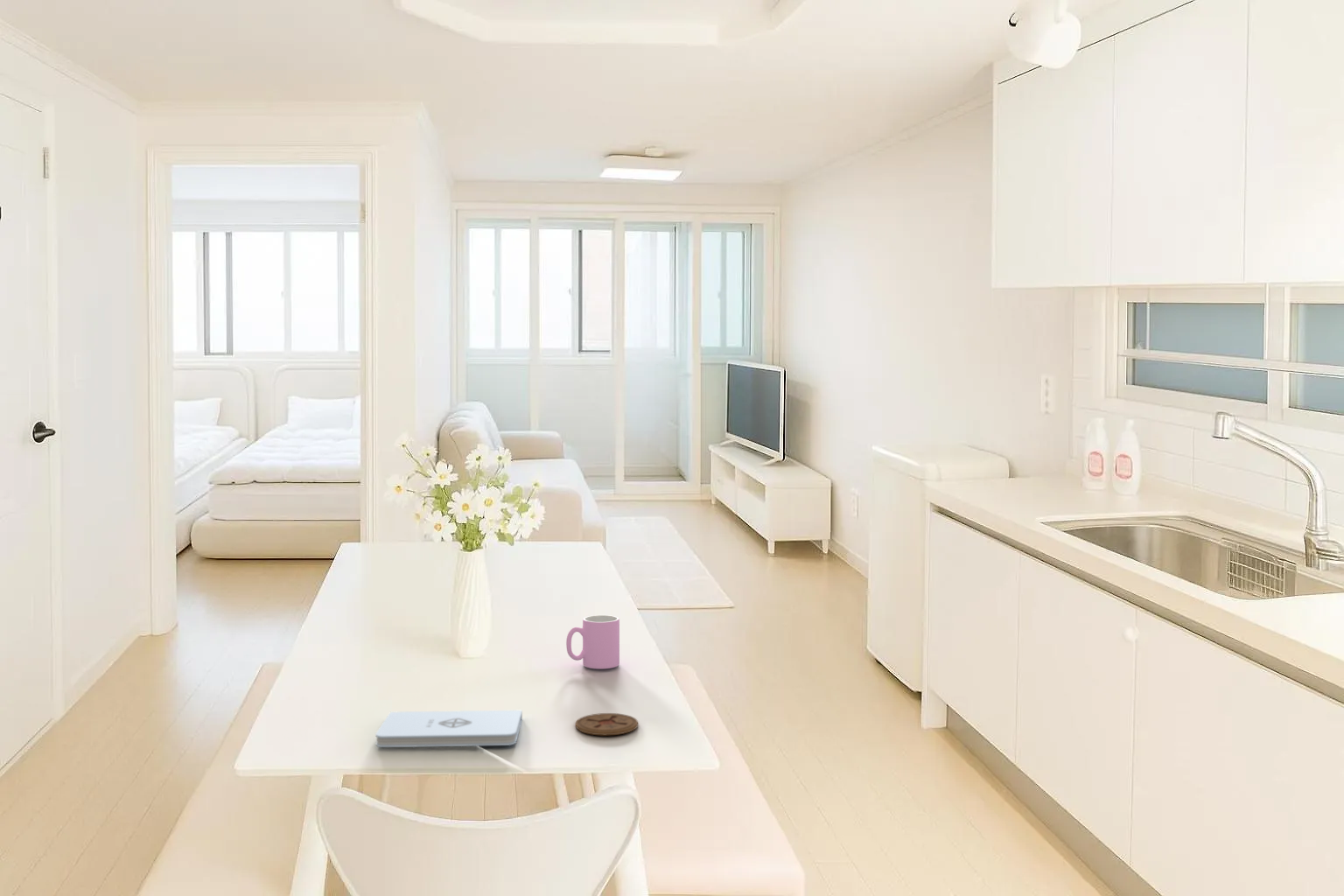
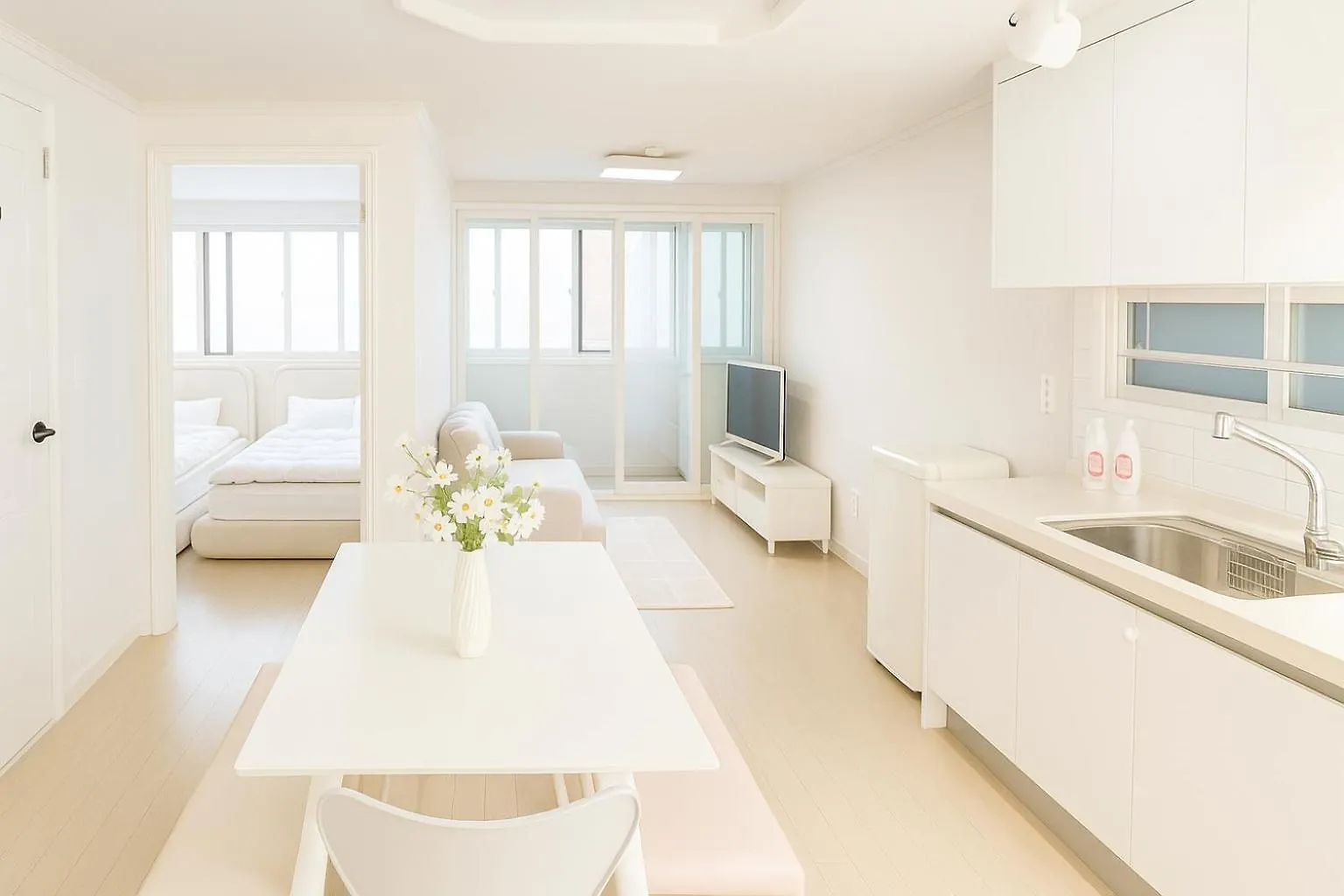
- coaster [575,712,639,736]
- notepad [374,710,523,748]
- cup [565,614,620,669]
